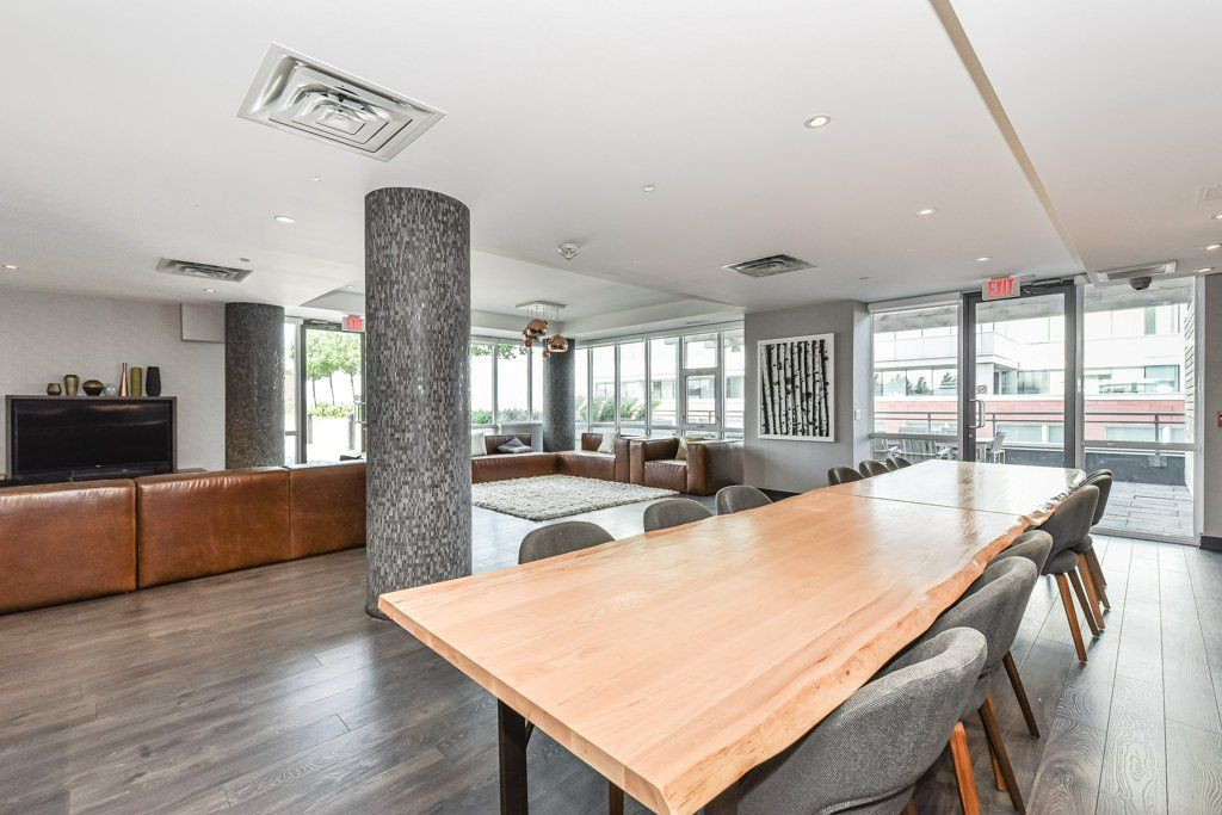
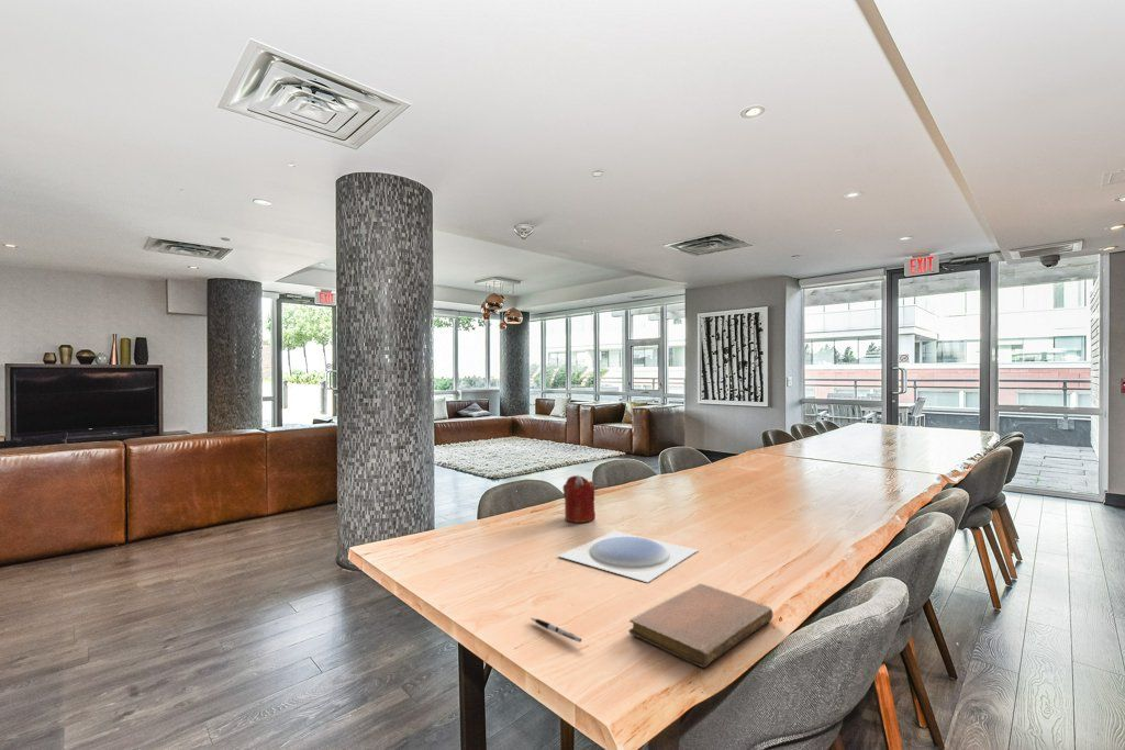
+ bowl [557,530,699,583]
+ notebook [628,583,775,669]
+ candle [562,474,597,524]
+ pen [530,617,582,643]
